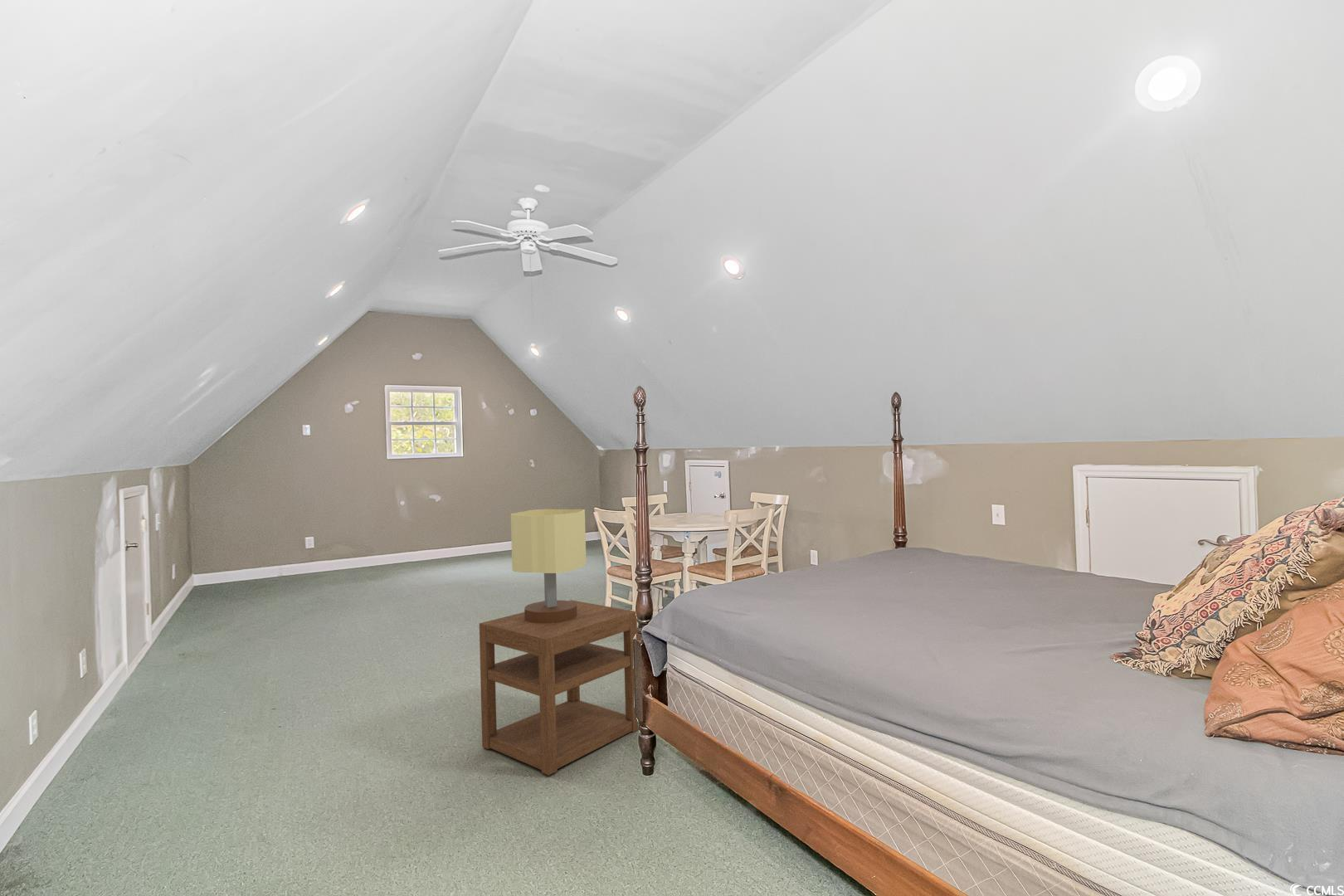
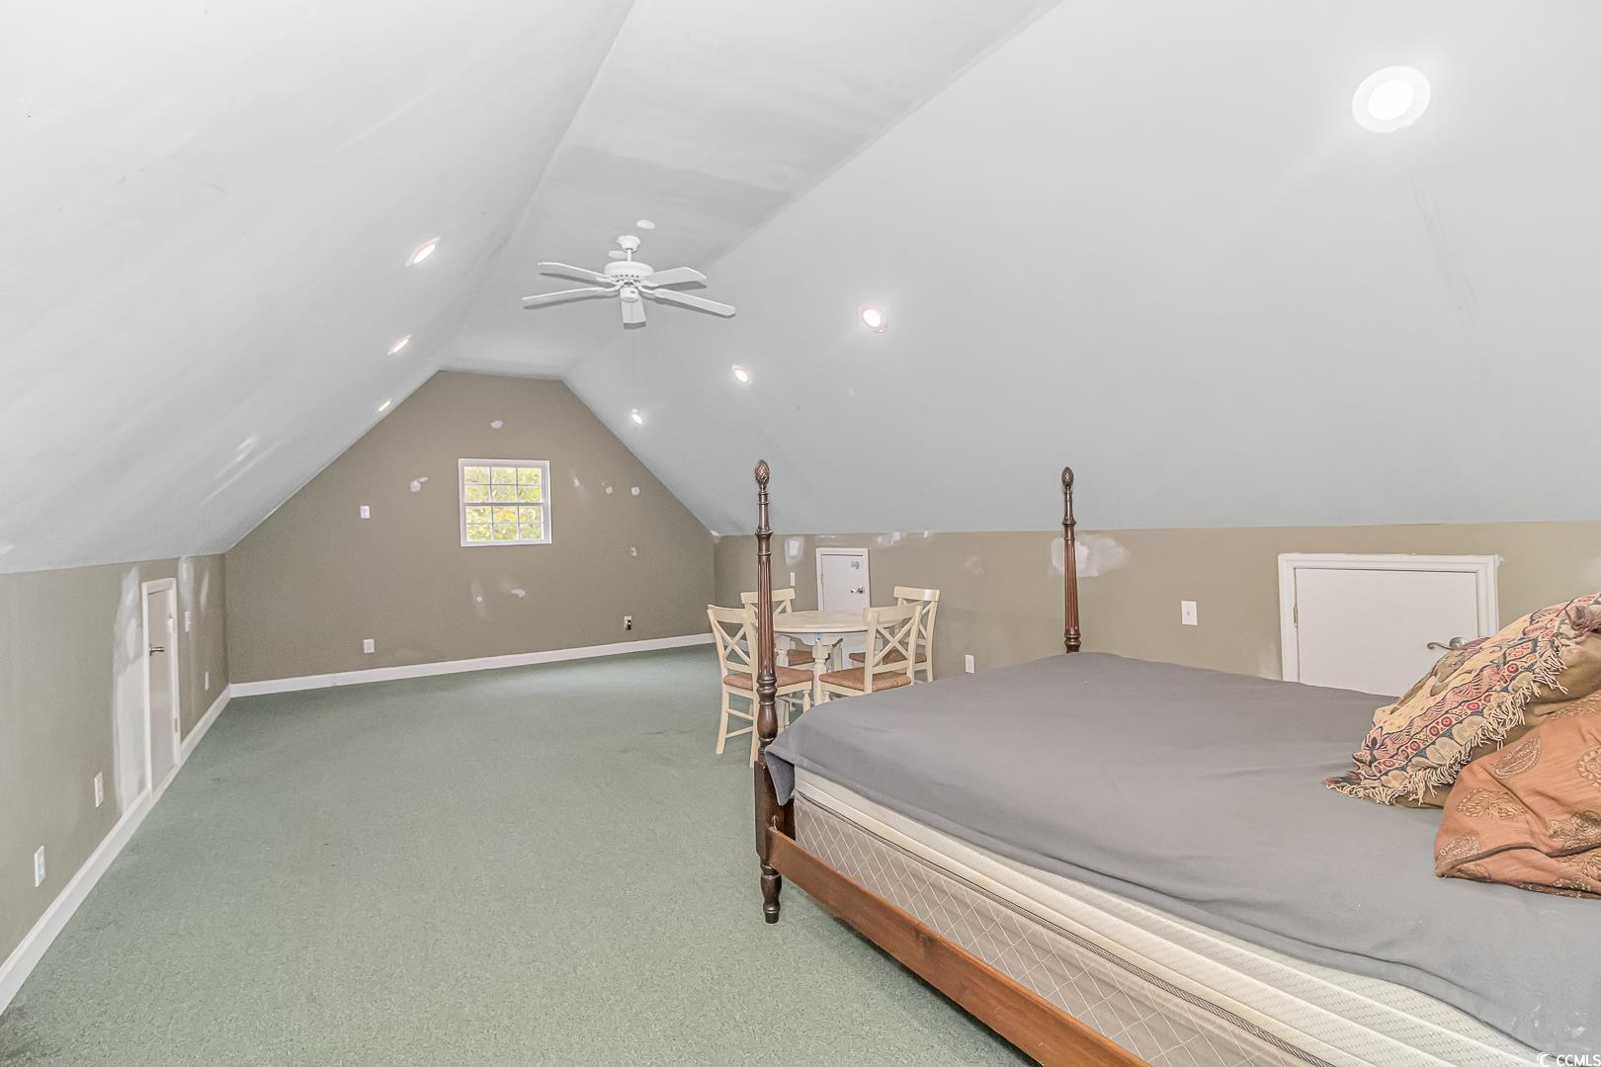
- table lamp [510,509,587,623]
- nightstand [479,599,640,777]
